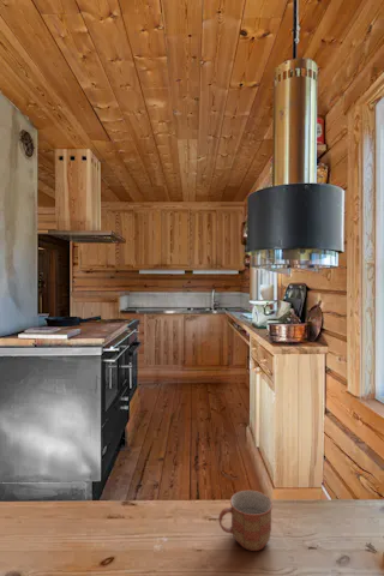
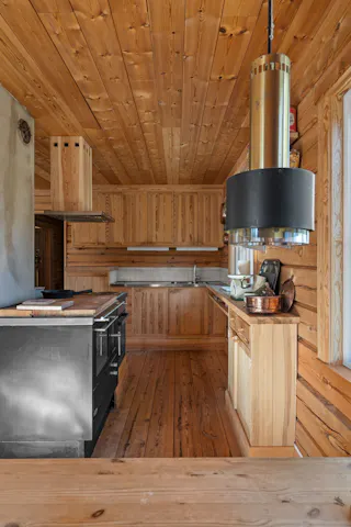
- mug [217,490,274,552]
